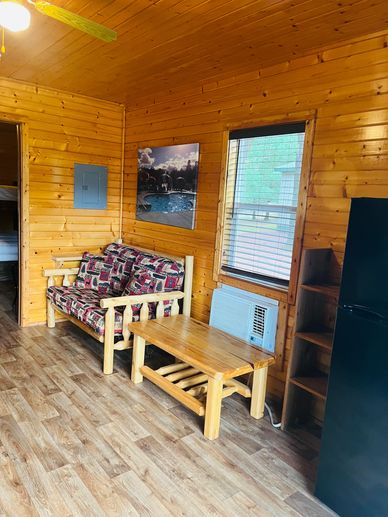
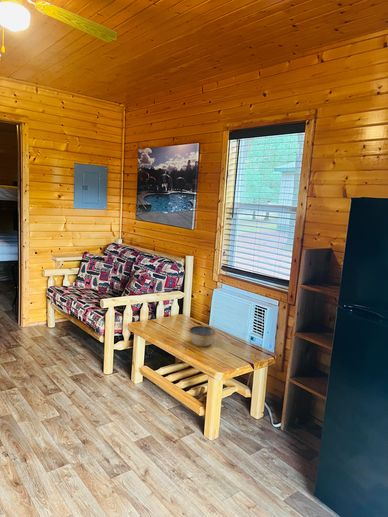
+ bowl [188,325,217,347]
